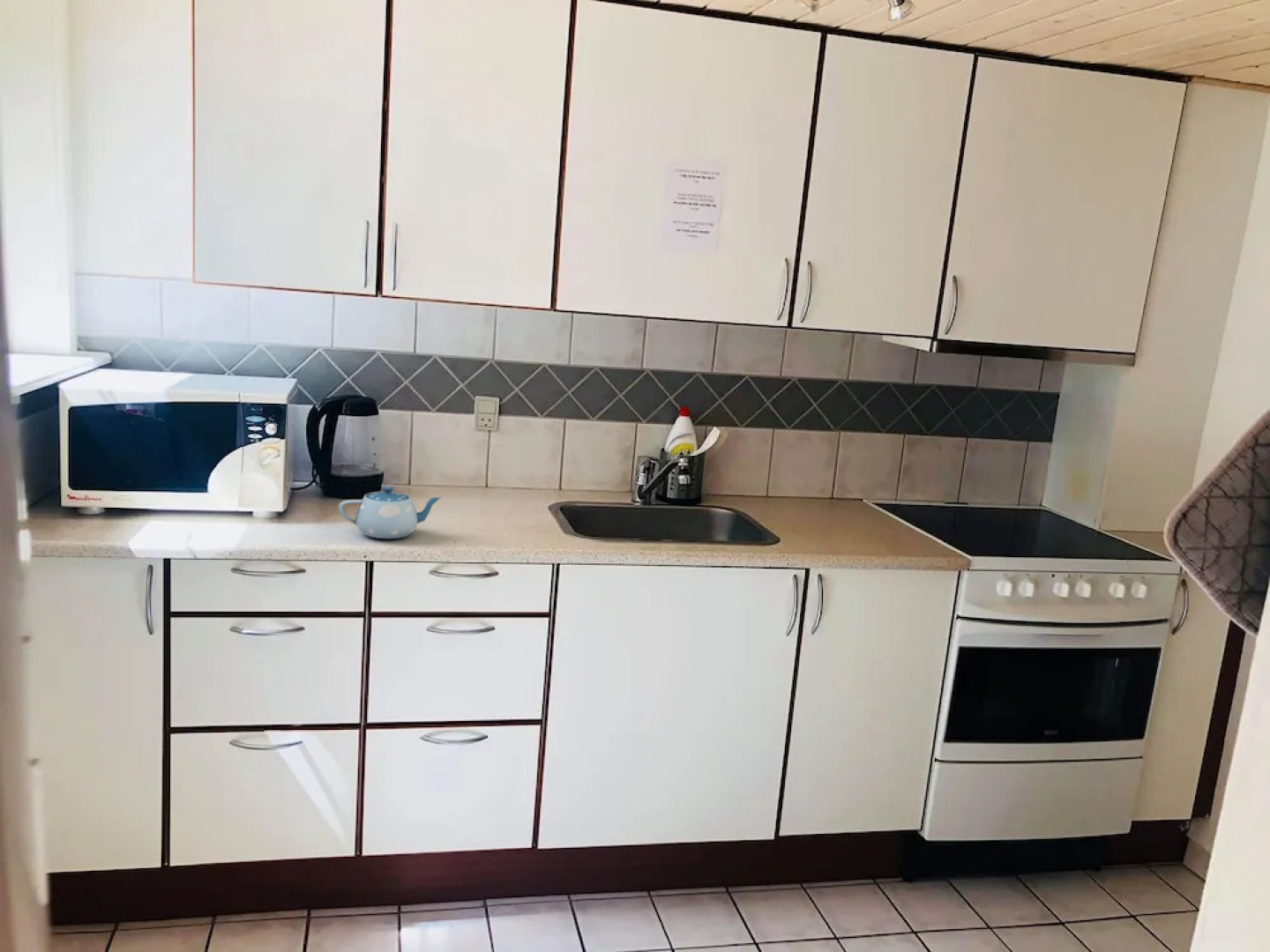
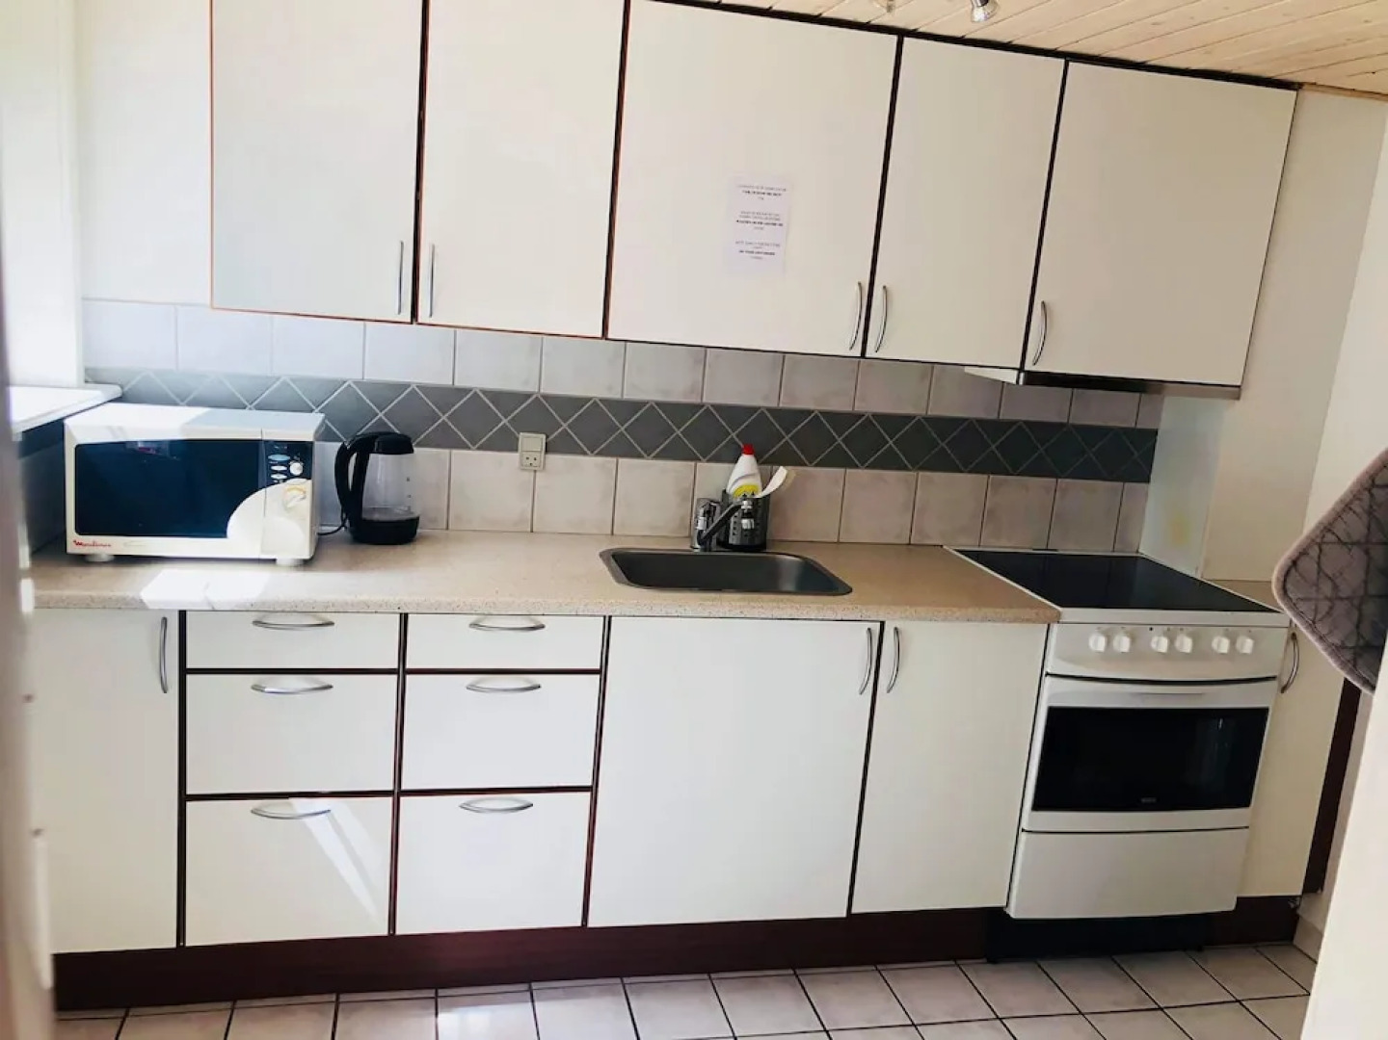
- chinaware [338,486,442,539]
